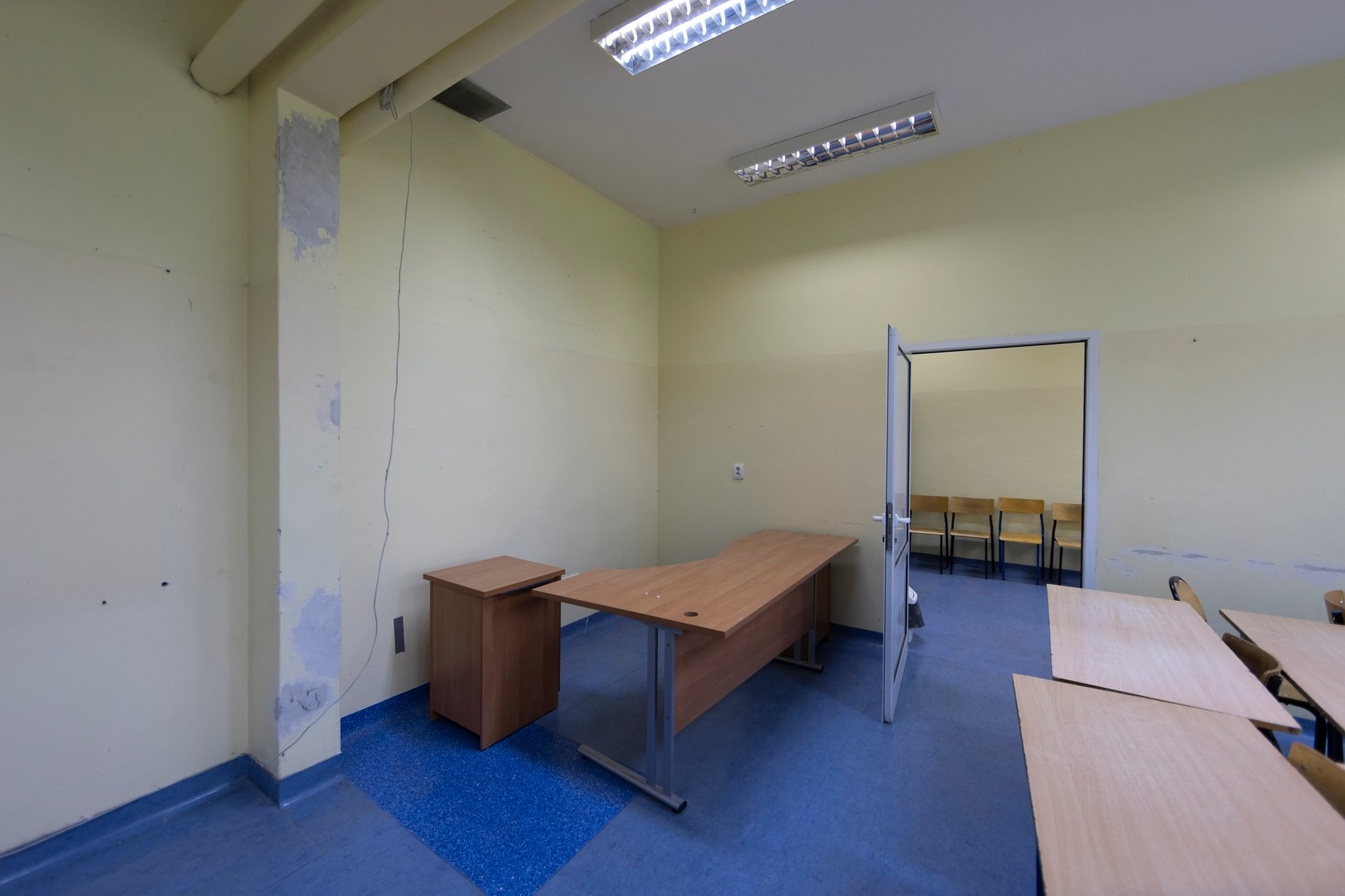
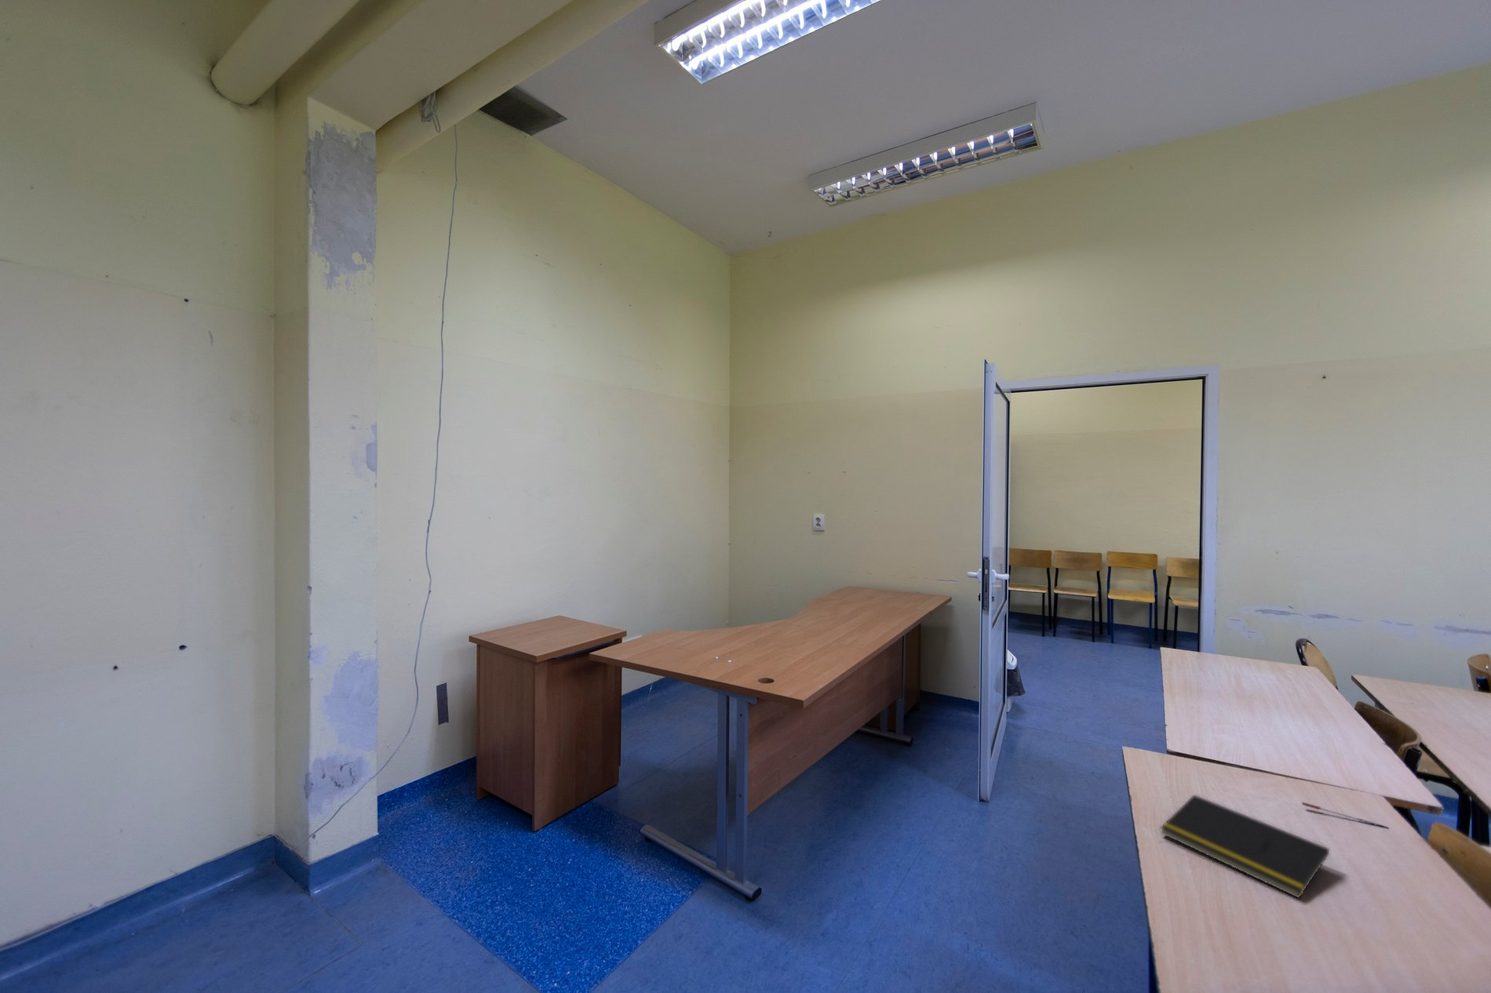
+ pen [1301,801,1389,829]
+ notepad [1160,794,1330,899]
